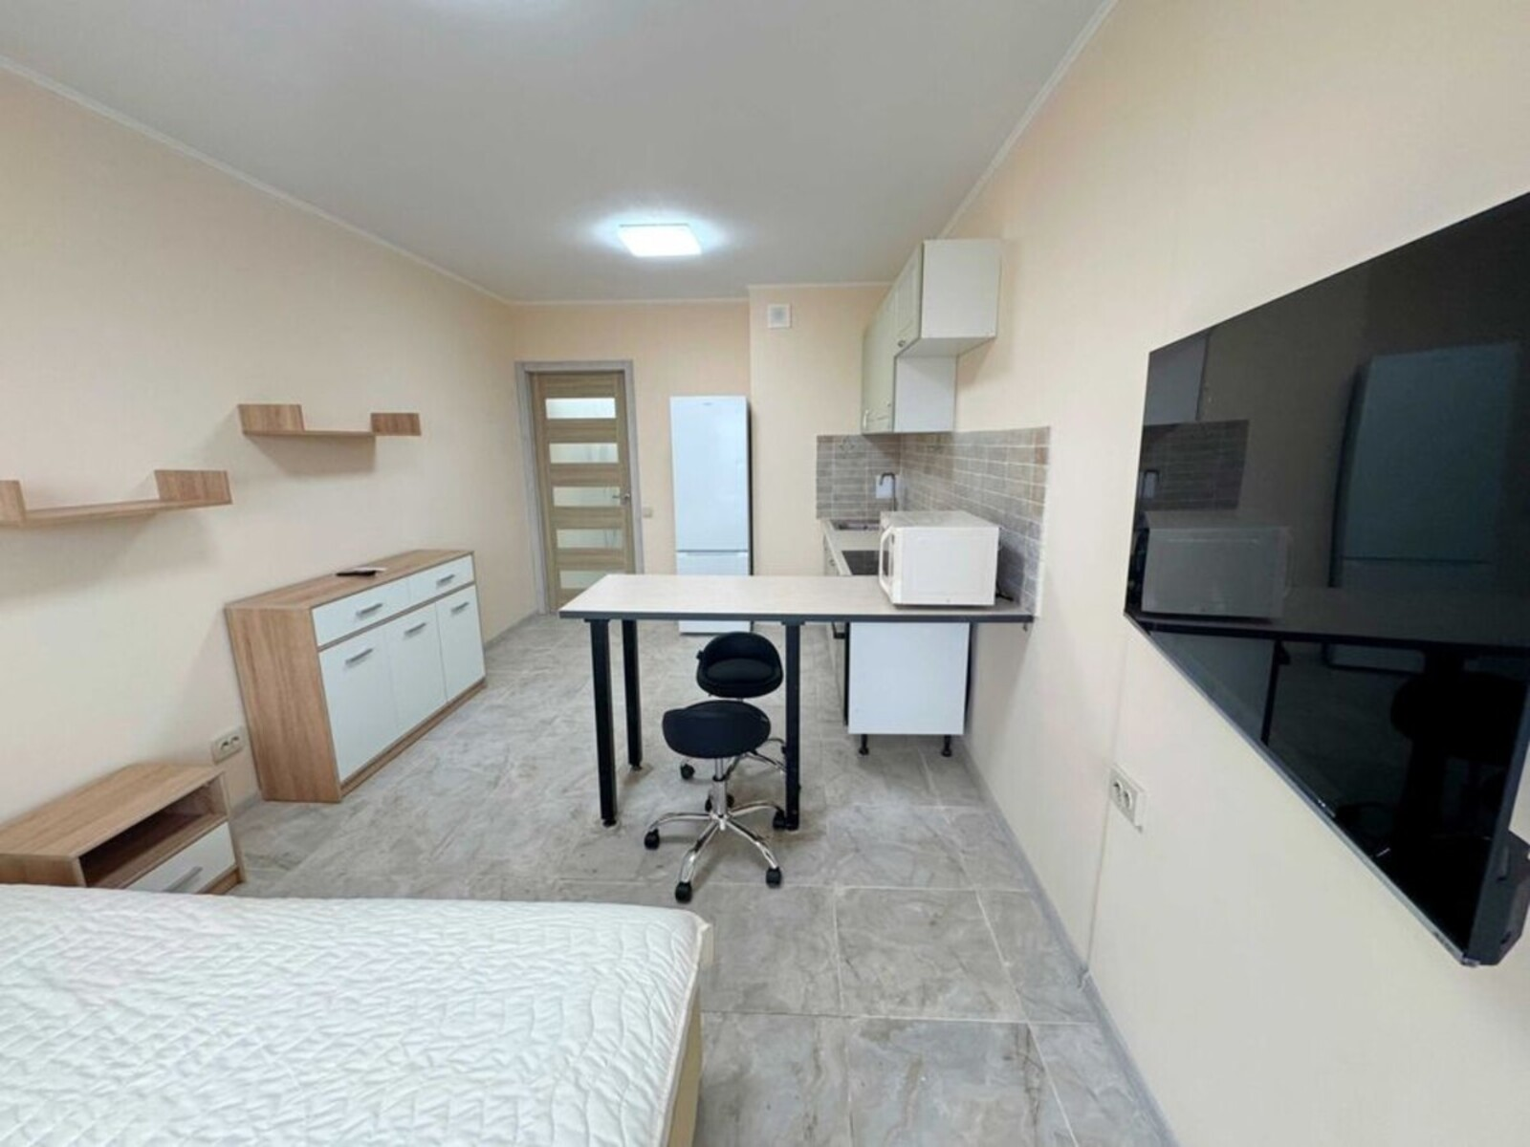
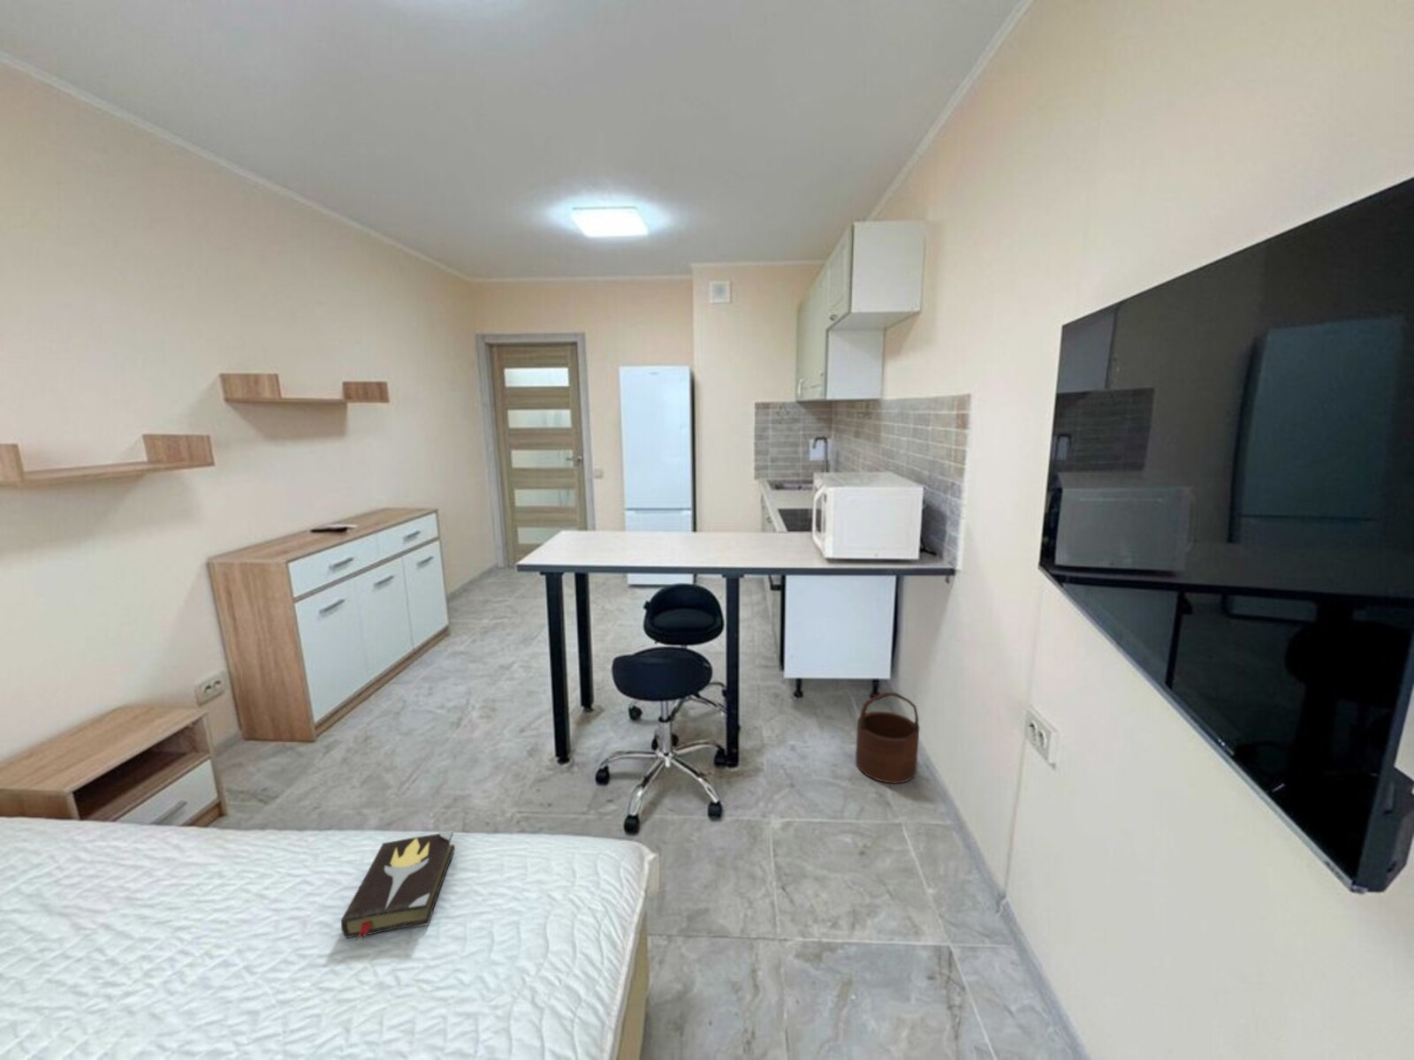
+ hardback book [341,830,456,942]
+ wooden bucket [855,691,921,784]
